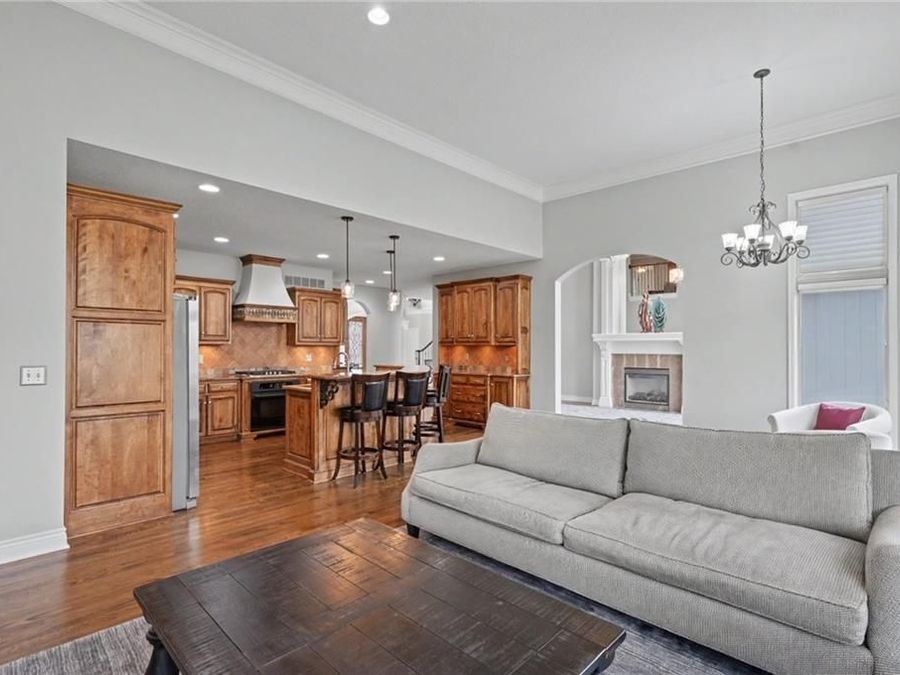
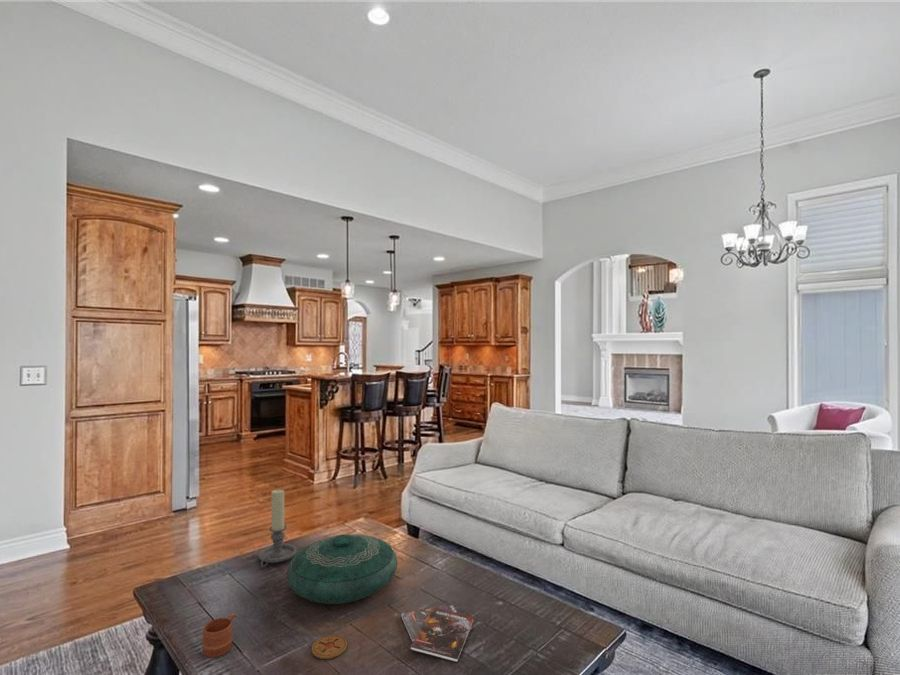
+ booklet [400,602,475,663]
+ coaster [311,634,348,660]
+ mug [202,613,238,659]
+ decorative bowl [285,533,399,605]
+ candle holder [257,488,298,569]
